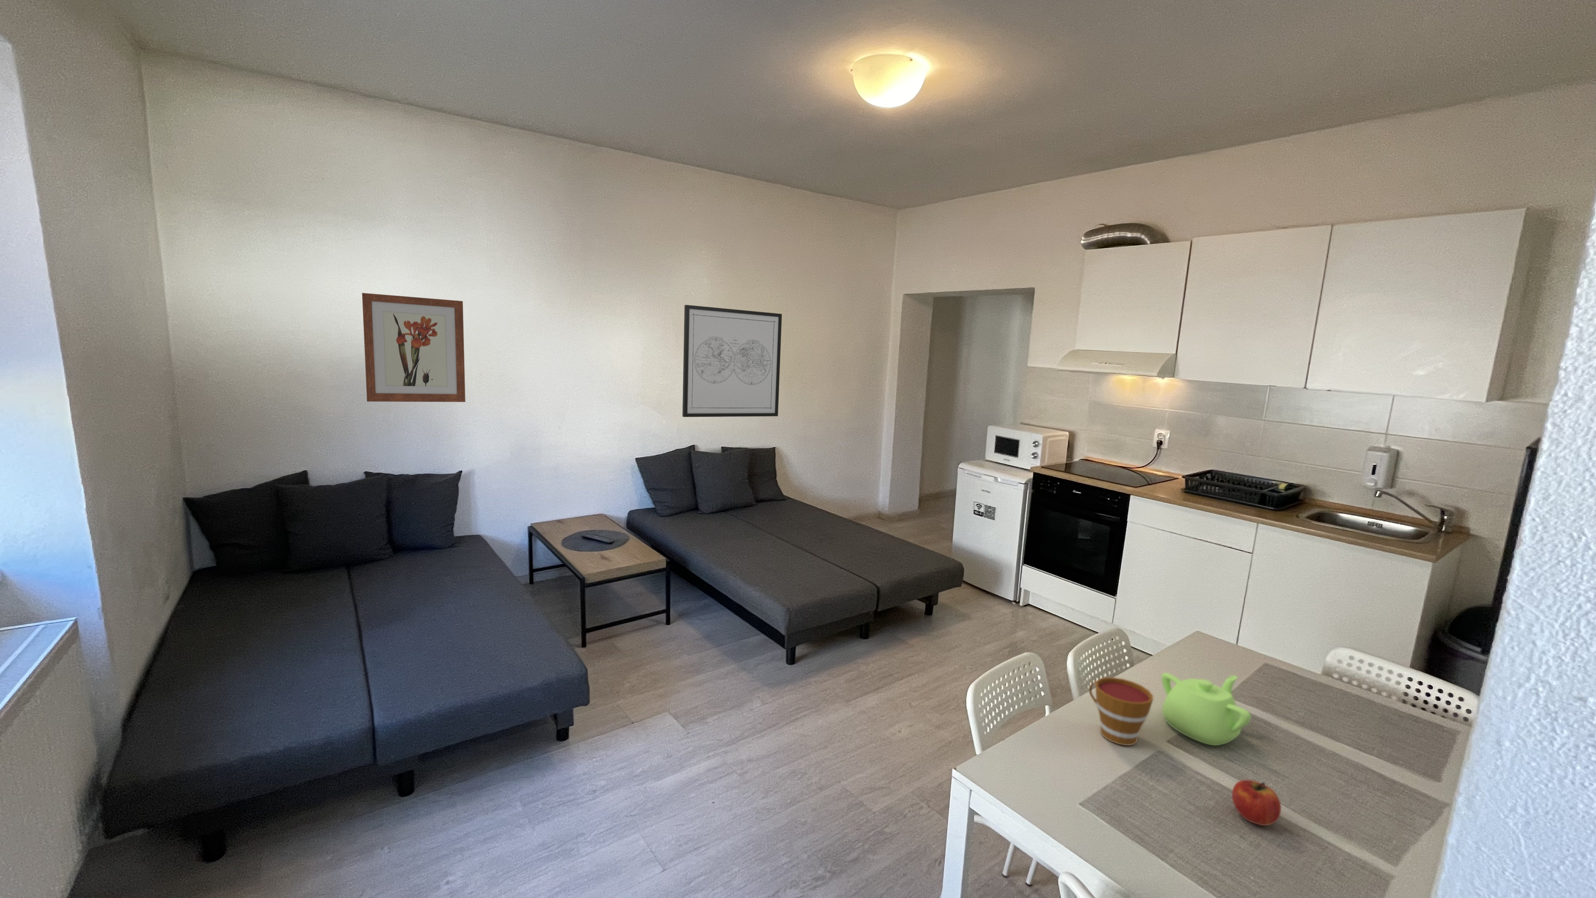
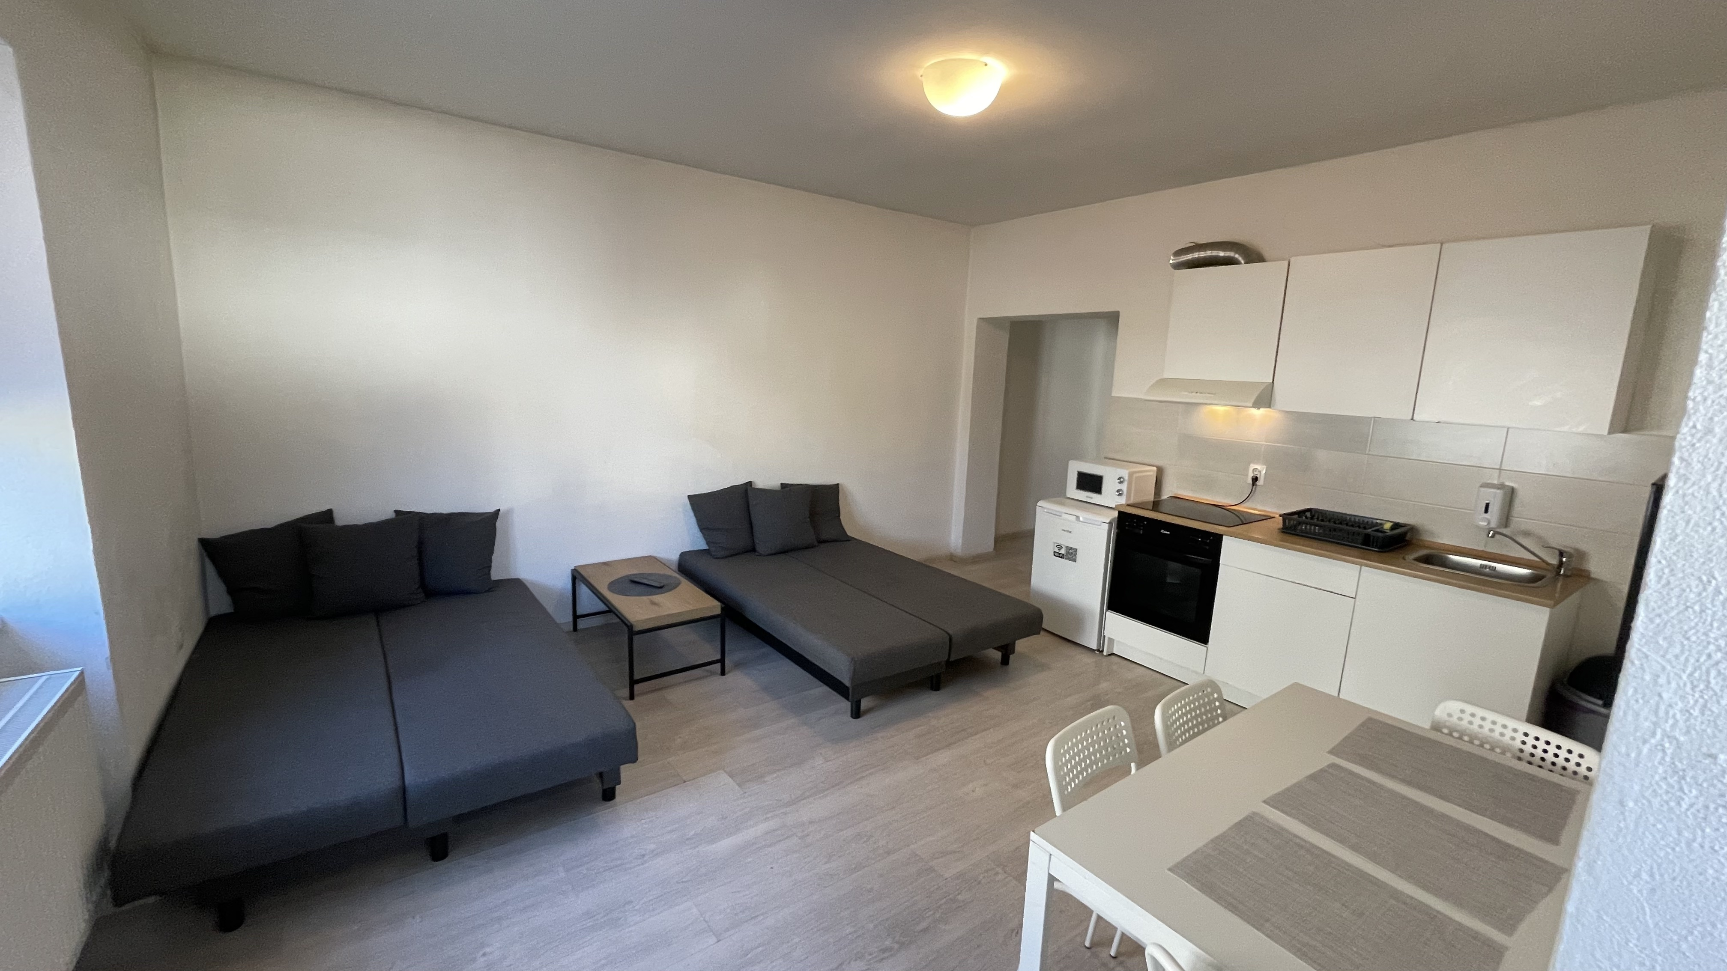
- fruit [1231,780,1281,826]
- cup [1088,678,1153,746]
- wall art [682,305,783,418]
- teapot [1161,672,1252,746]
- wall art [362,293,466,402]
